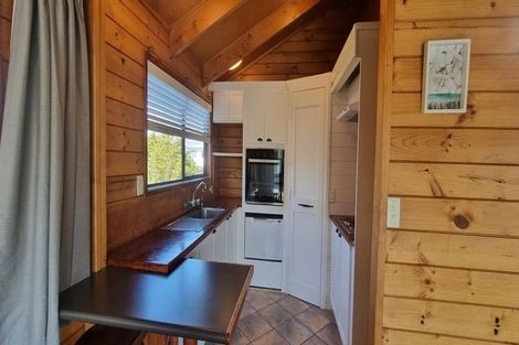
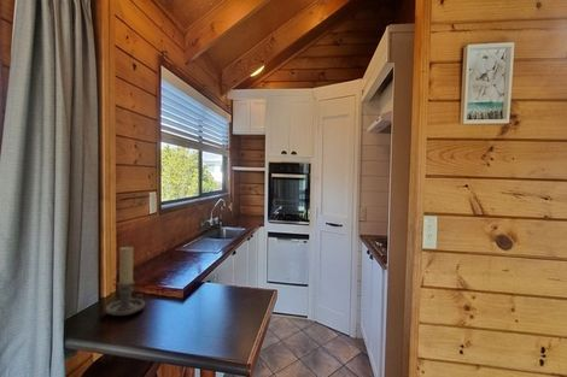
+ candle holder [105,246,146,317]
